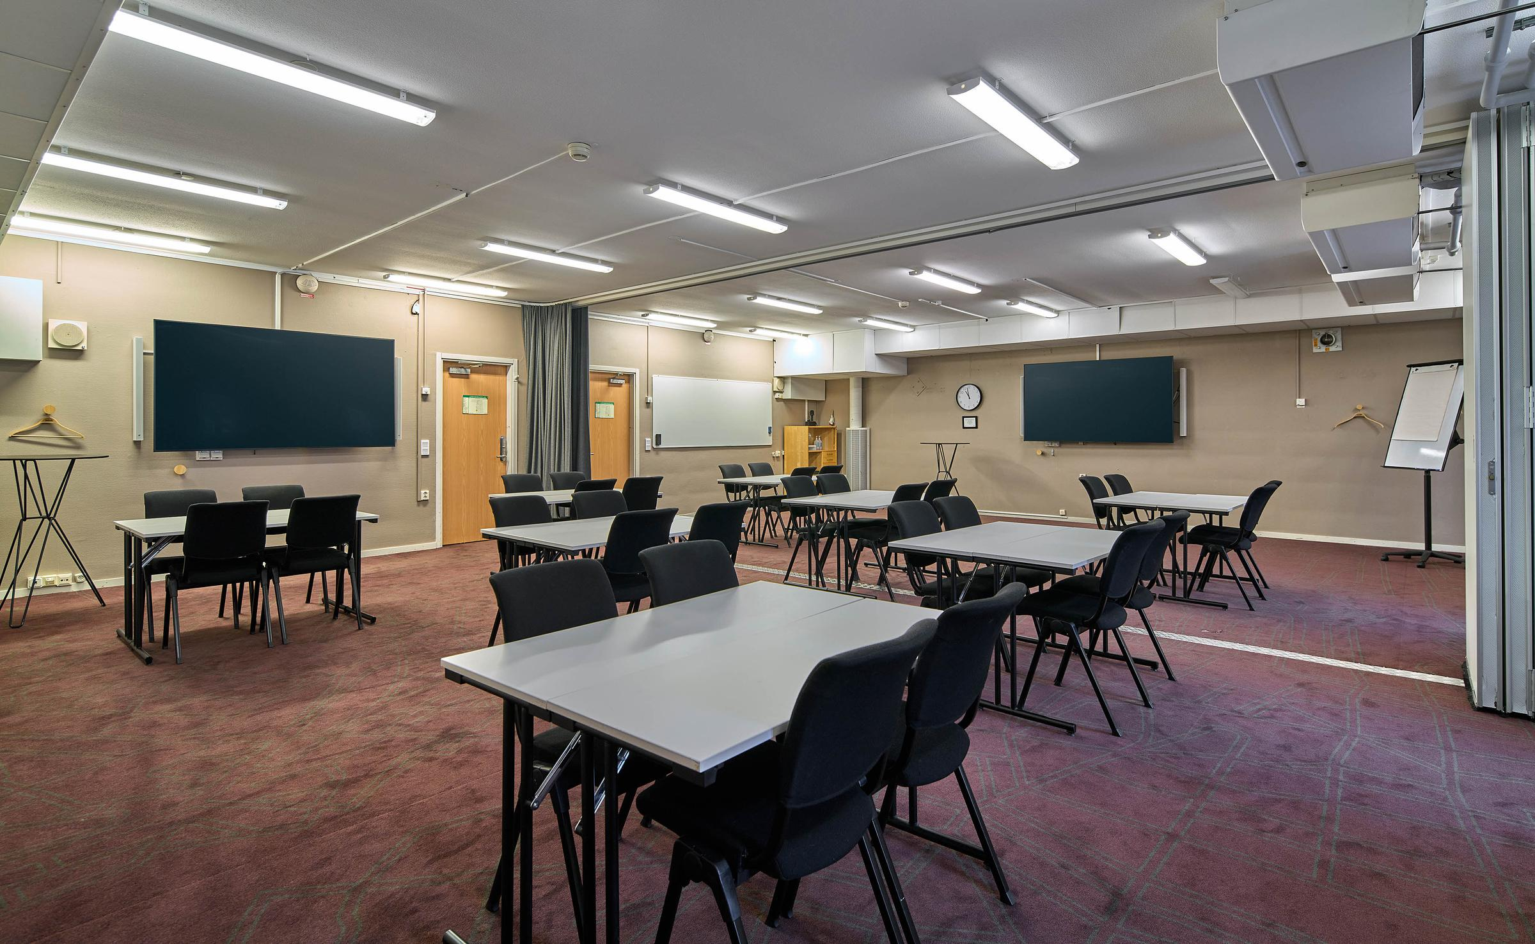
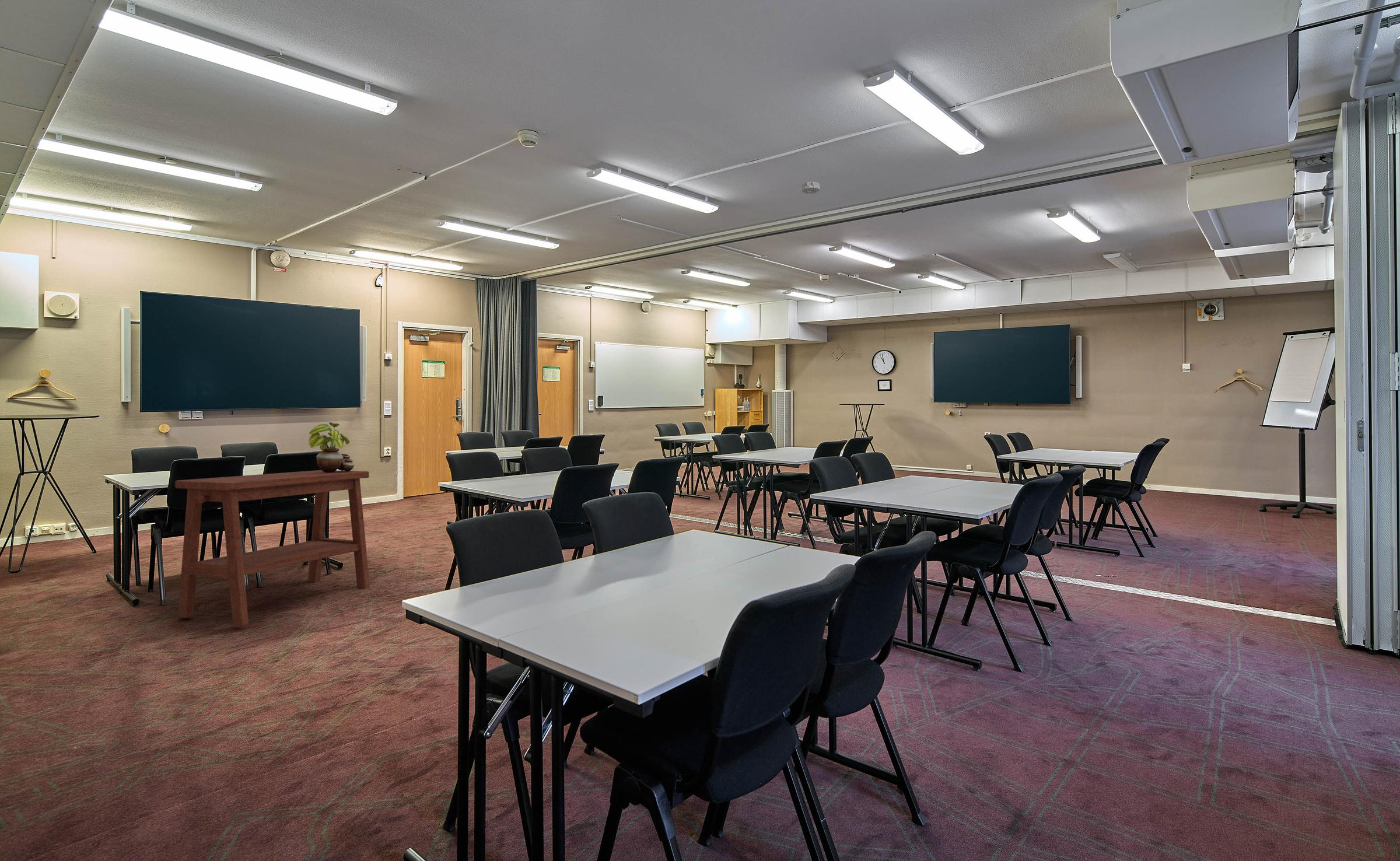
+ side table [174,470,370,627]
+ potted plant [309,422,355,473]
+ smoke detector [801,181,820,194]
